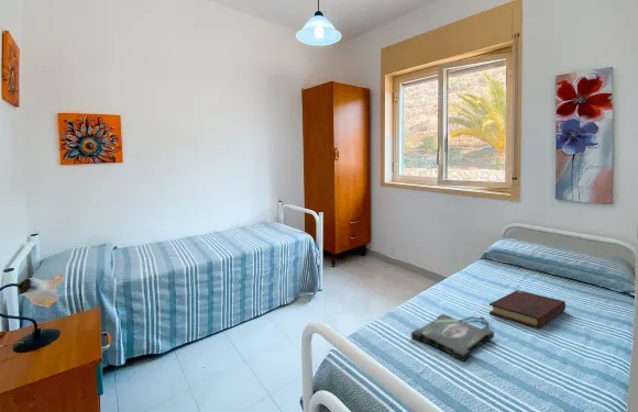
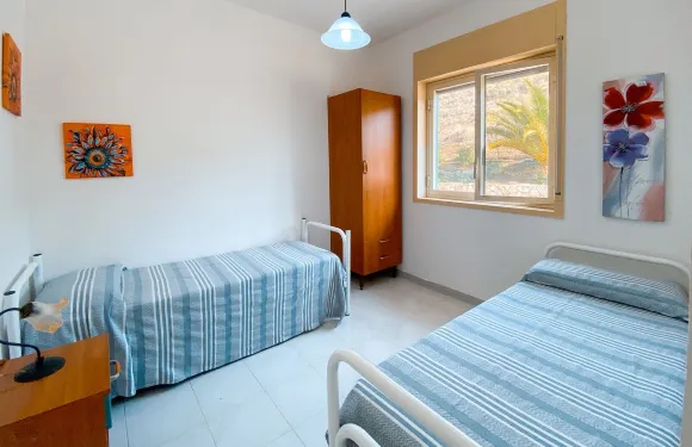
- photo frame [410,313,495,363]
- book [488,289,566,330]
